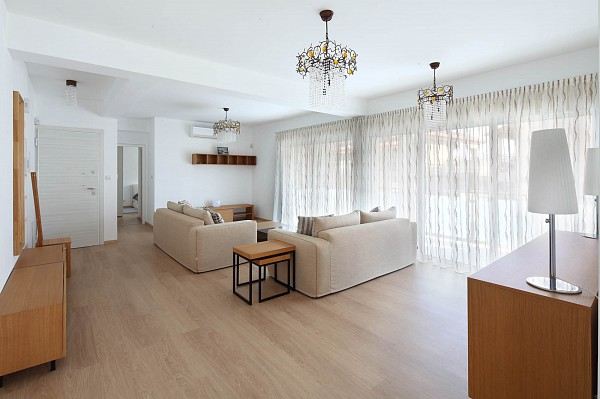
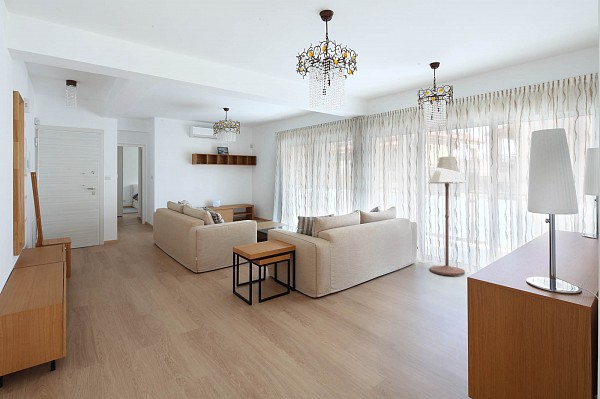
+ floor lamp [427,156,467,277]
